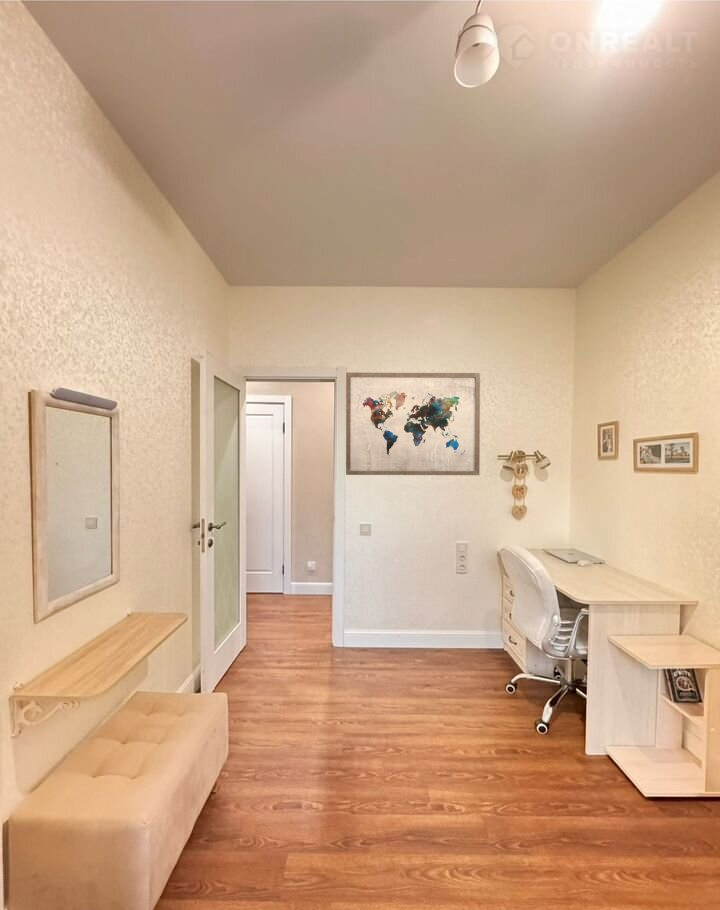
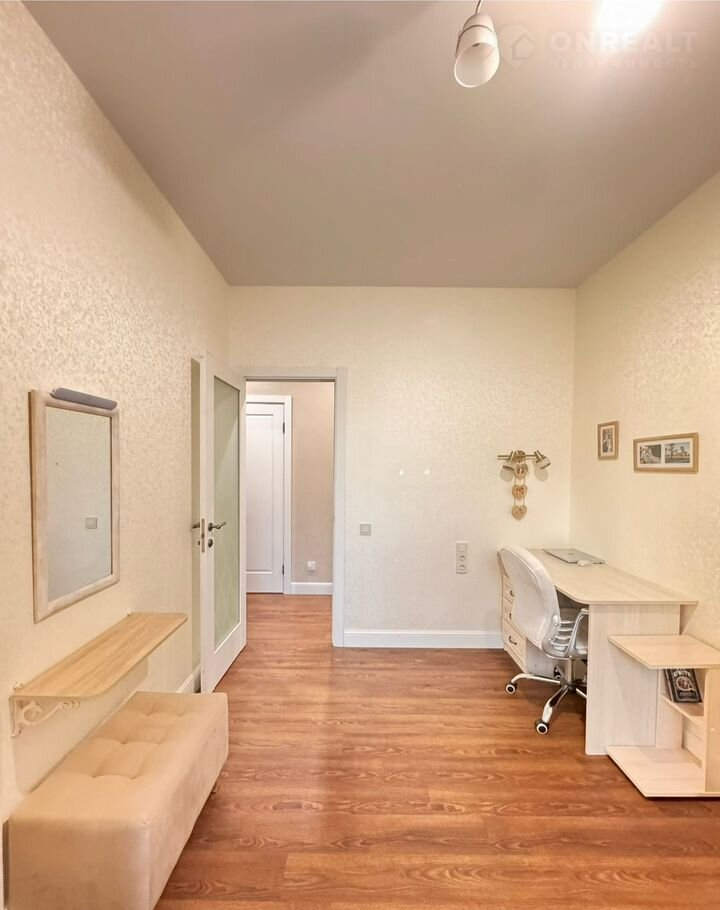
- wall art [345,372,481,476]
